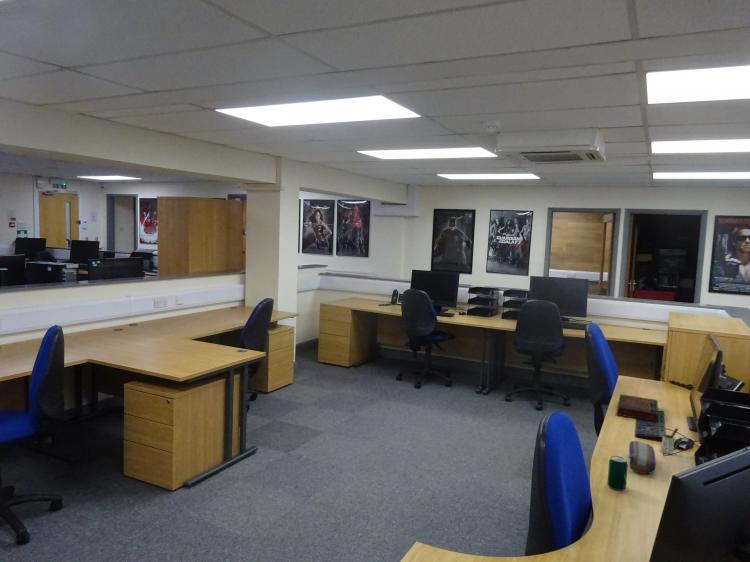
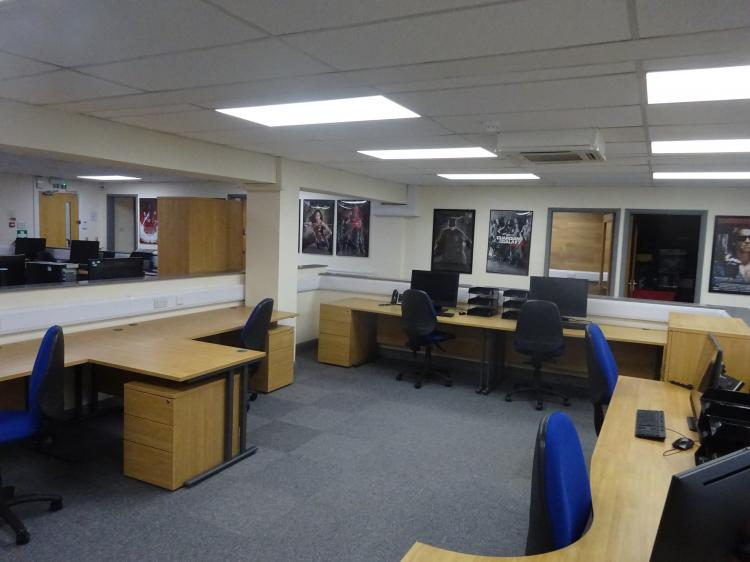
- book [615,393,659,423]
- beverage can [606,455,629,491]
- pen holder [659,425,681,455]
- pencil case [628,440,657,475]
